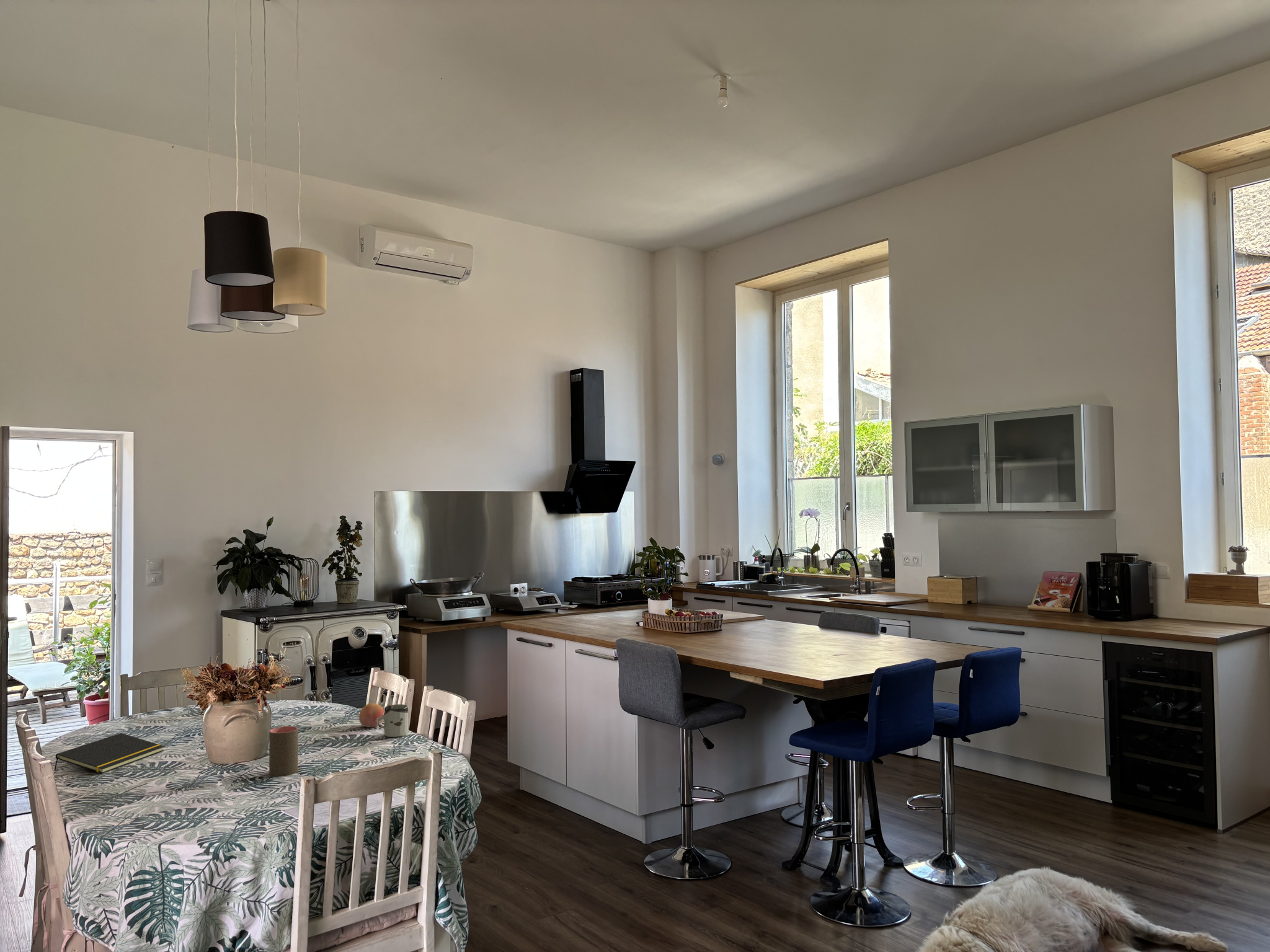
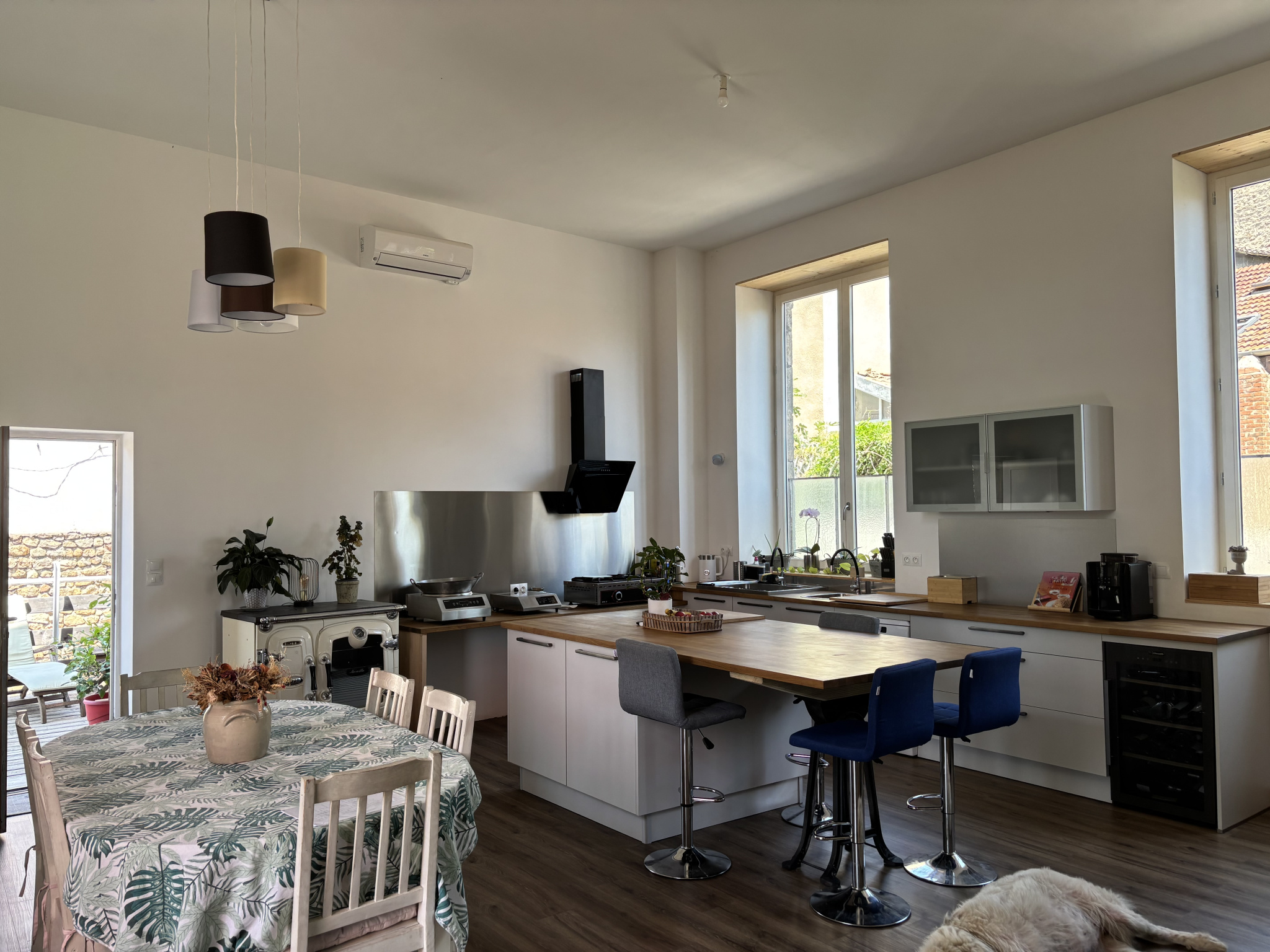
- notepad [53,733,165,774]
- fruit [358,702,384,728]
- cup [377,703,409,739]
- cup [269,726,298,777]
